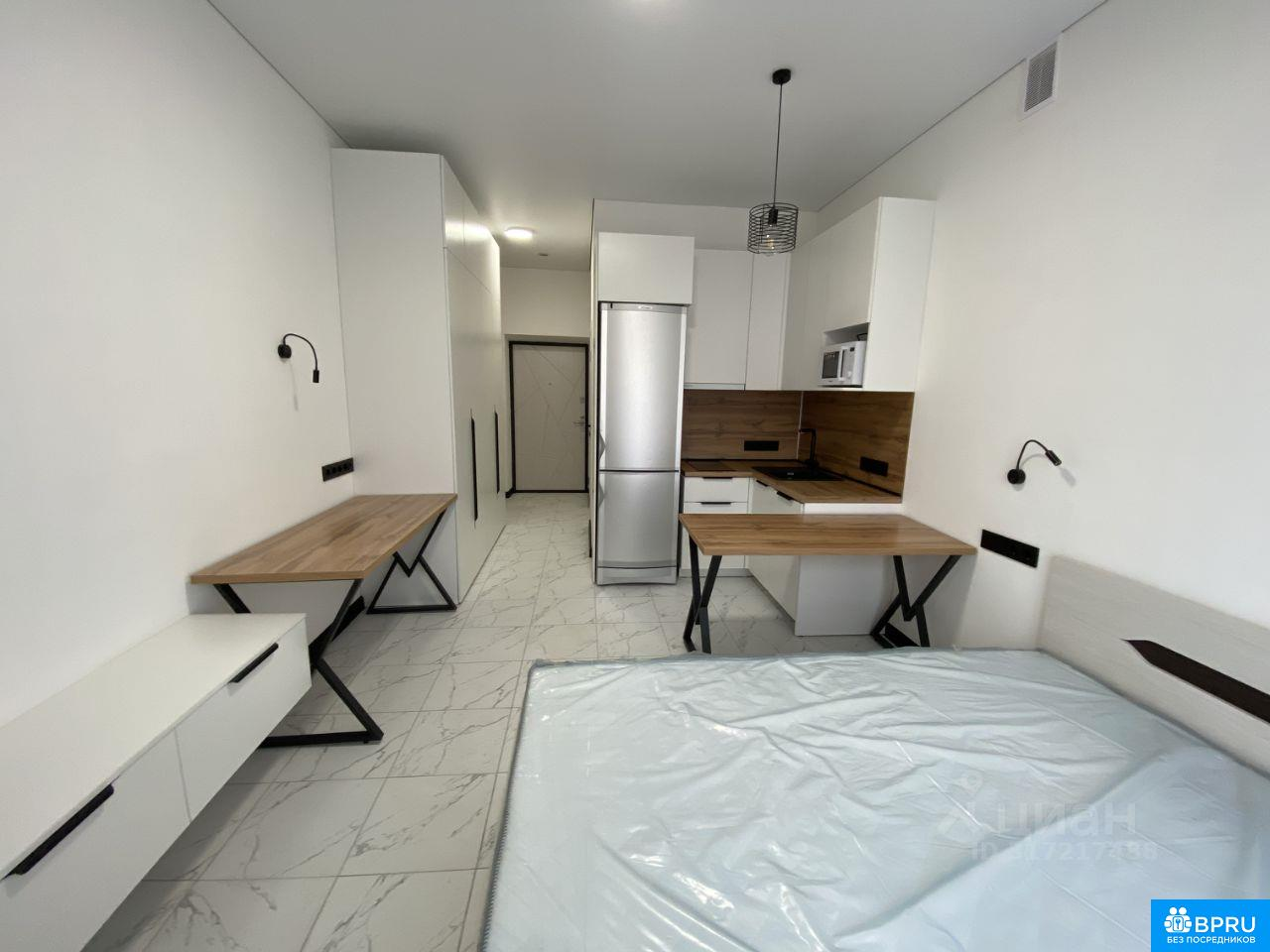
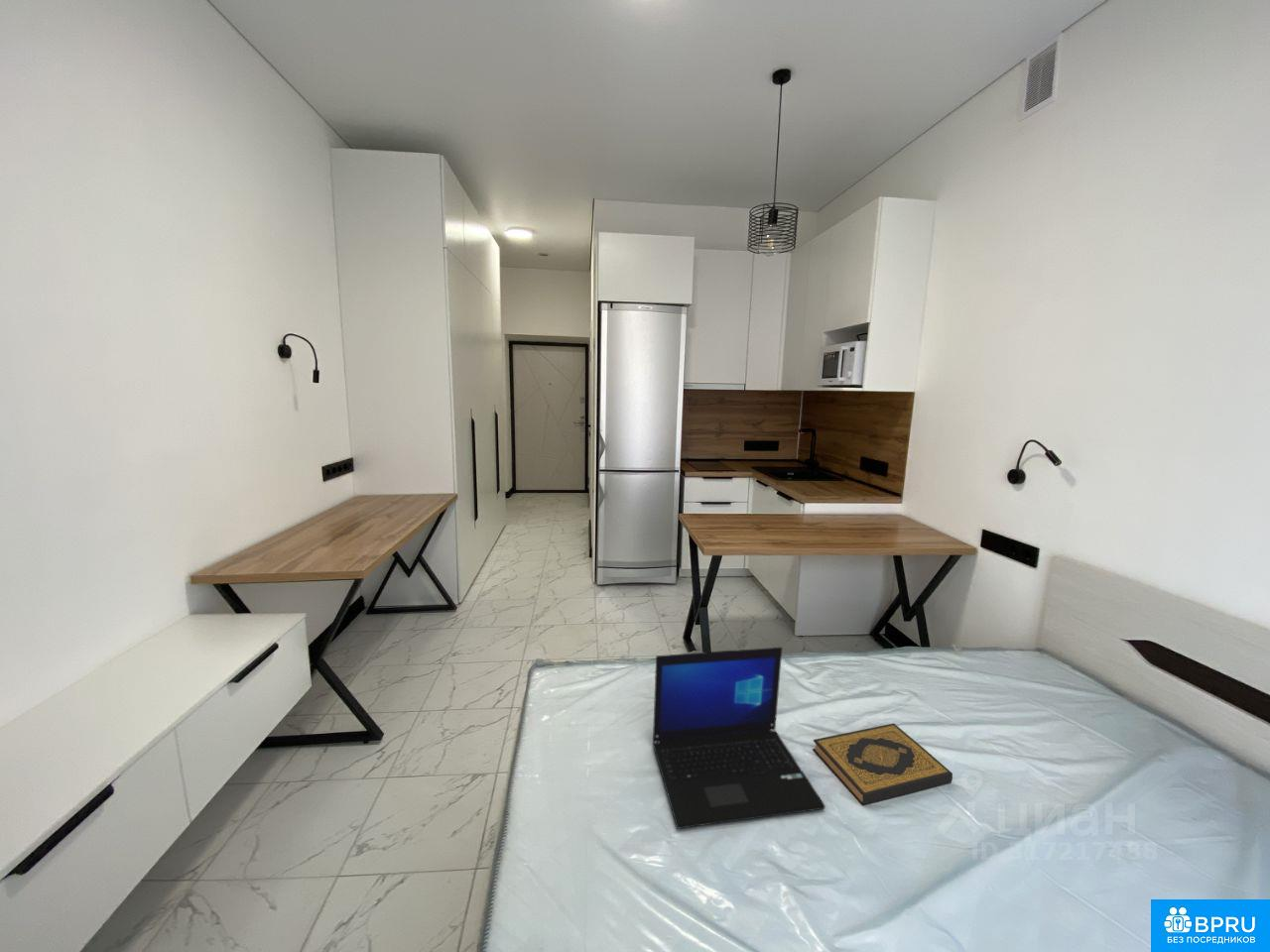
+ hardback book [812,722,953,807]
+ laptop [652,647,826,830]
